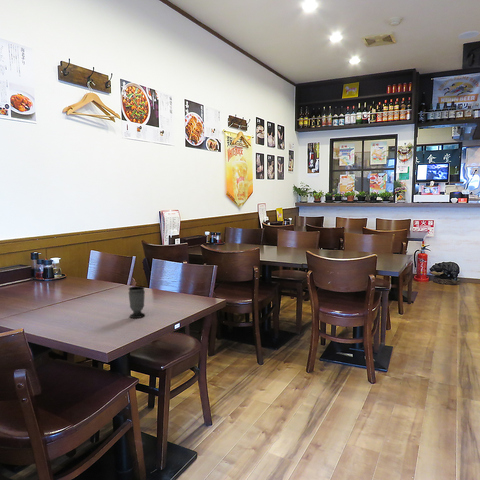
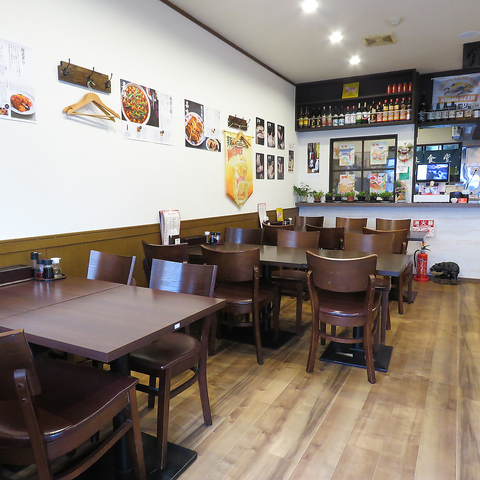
- cup [127,285,146,319]
